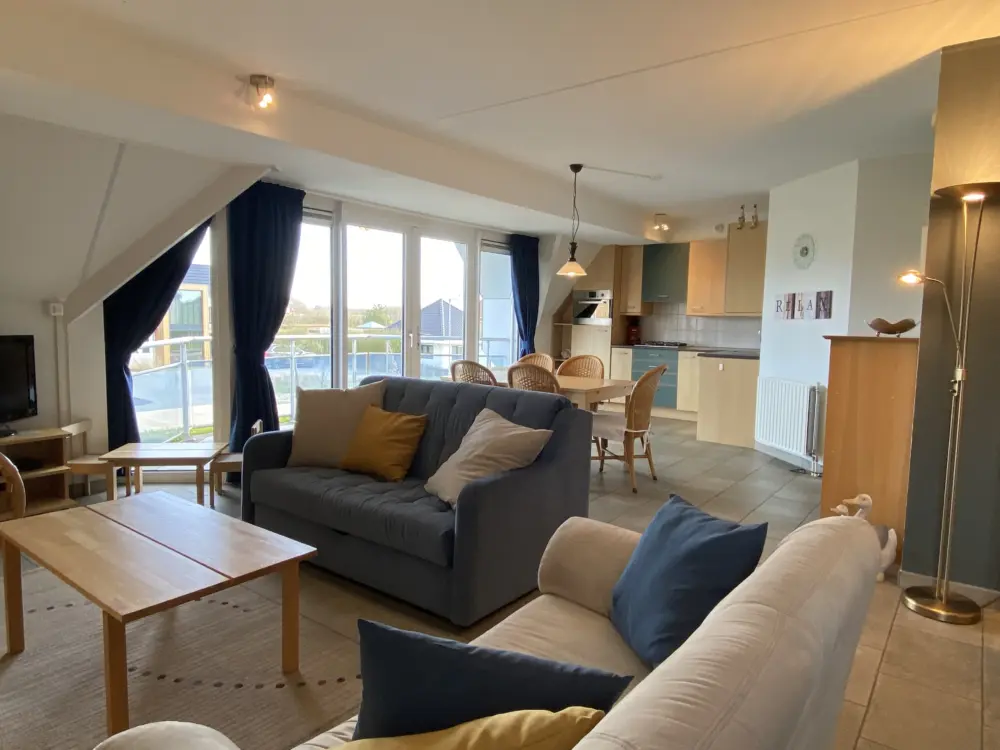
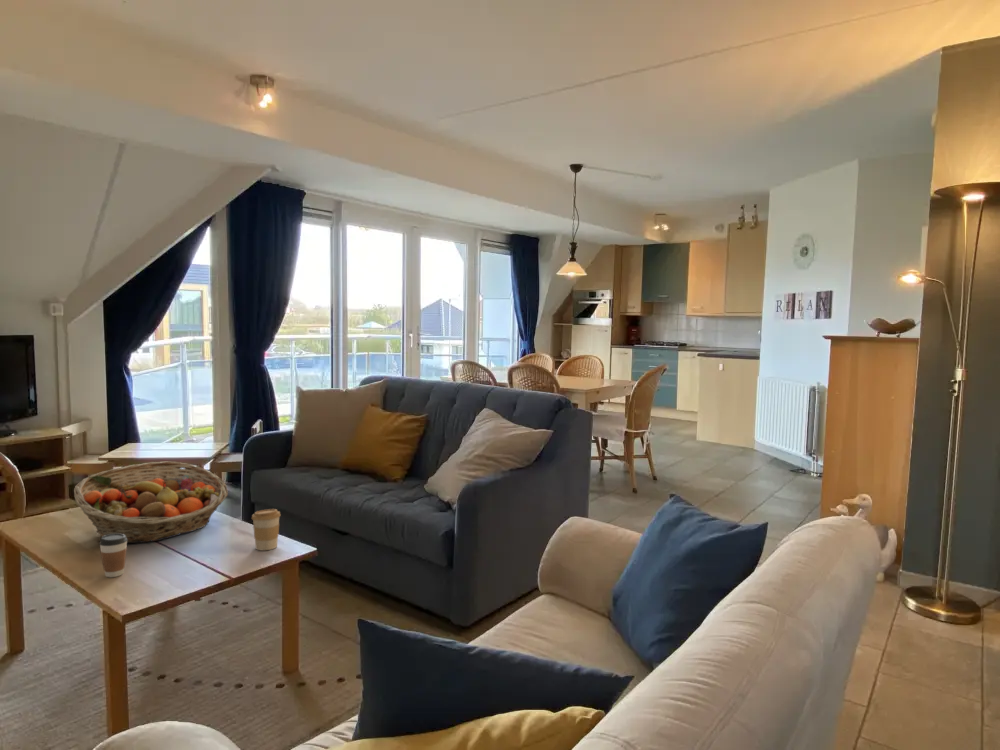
+ coffee cup [251,508,282,551]
+ fruit basket [73,461,229,544]
+ coffee cup [98,534,128,578]
